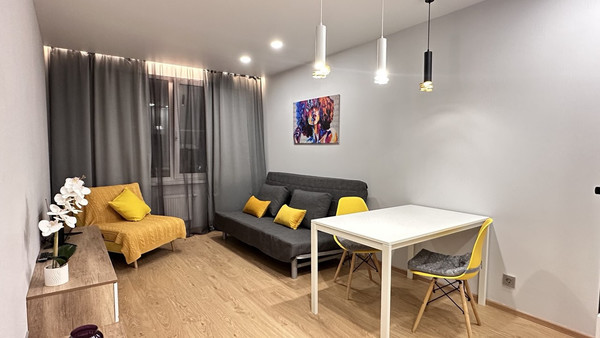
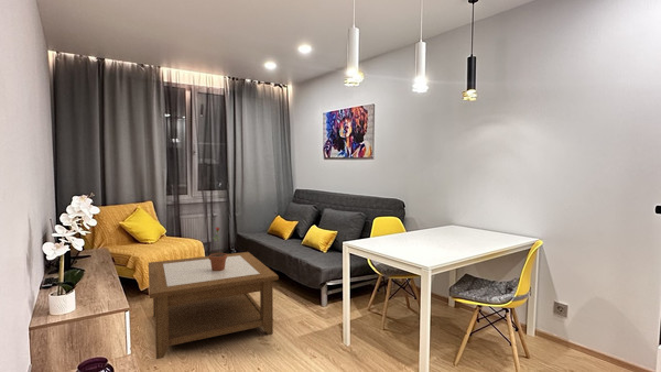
+ coffee table [148,251,280,360]
+ potted flower [208,227,228,271]
